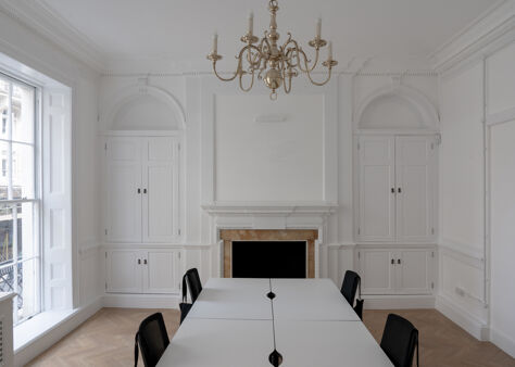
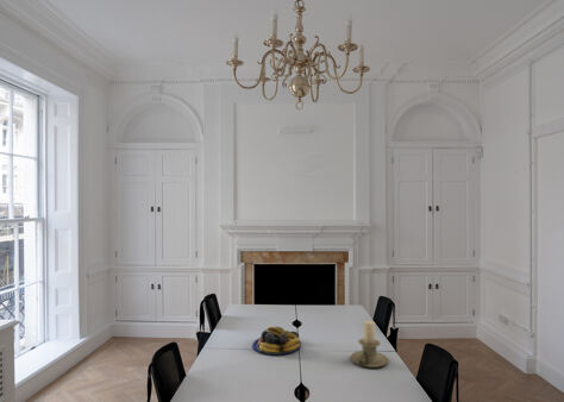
+ fruit bowl [251,326,302,357]
+ candle holder [350,320,390,369]
